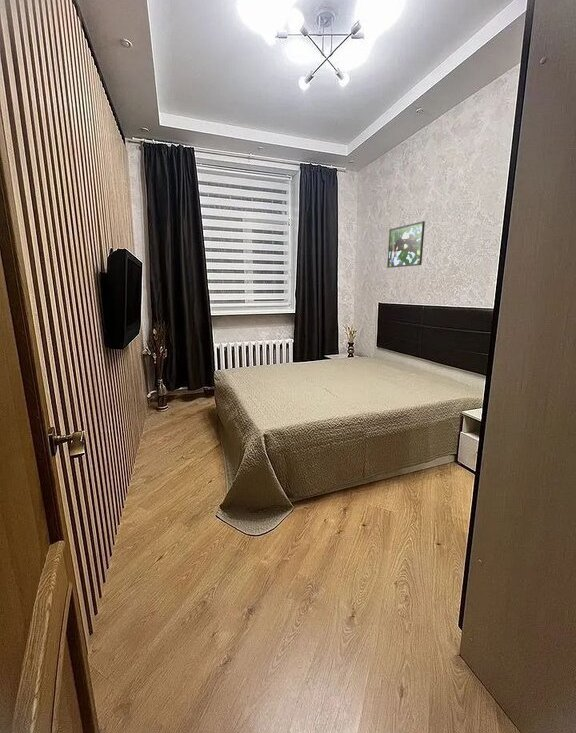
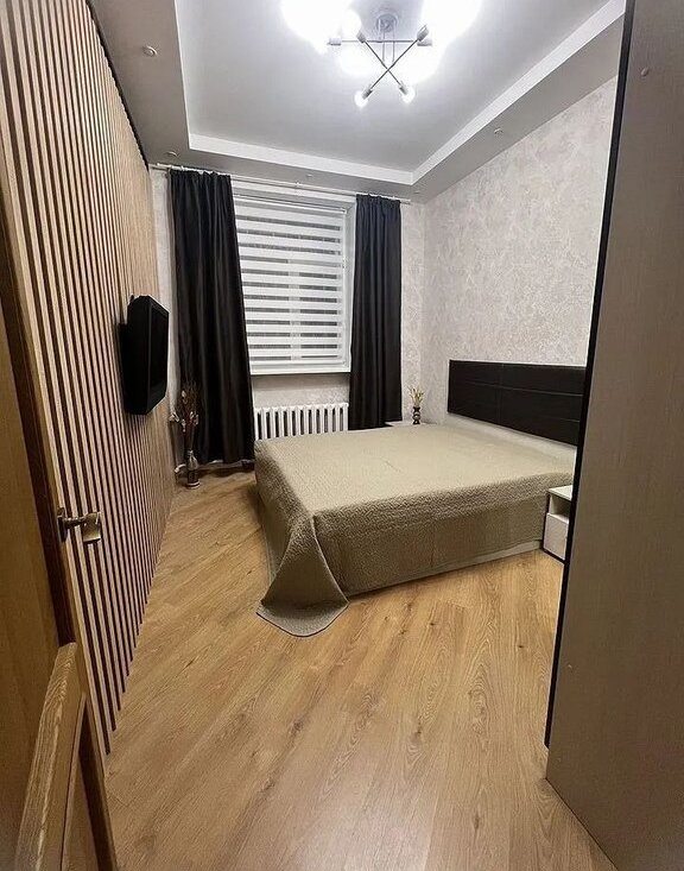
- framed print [386,220,426,269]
